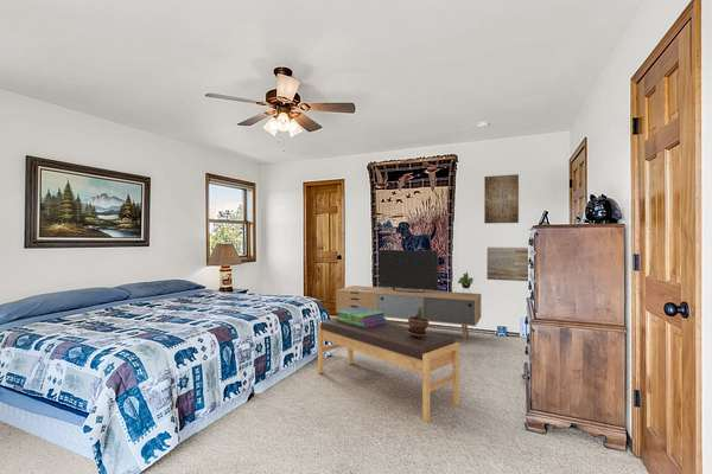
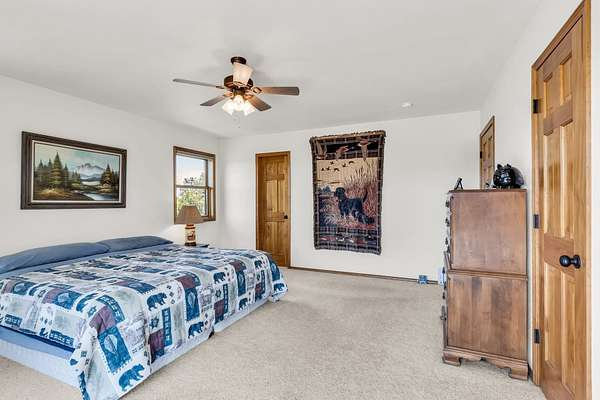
- wall art [485,246,529,282]
- wall art [483,173,520,225]
- potted plant [407,305,430,338]
- media console [335,249,482,341]
- bench [317,316,460,423]
- stack of books [336,307,387,328]
